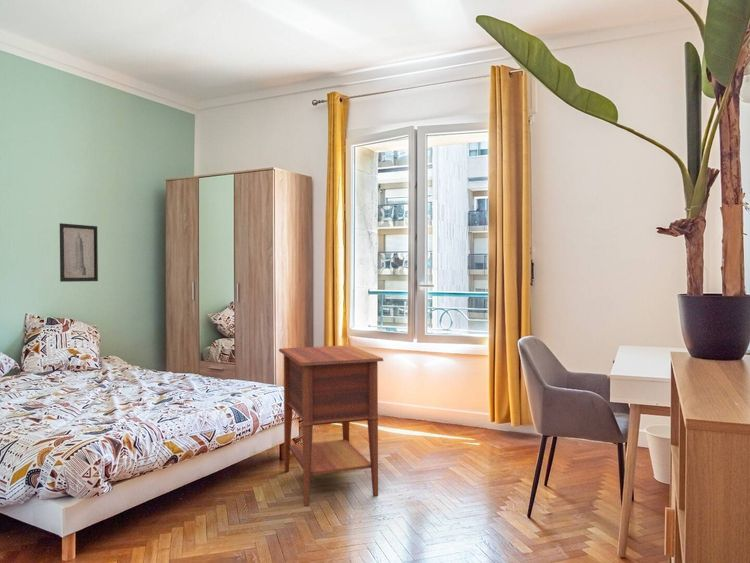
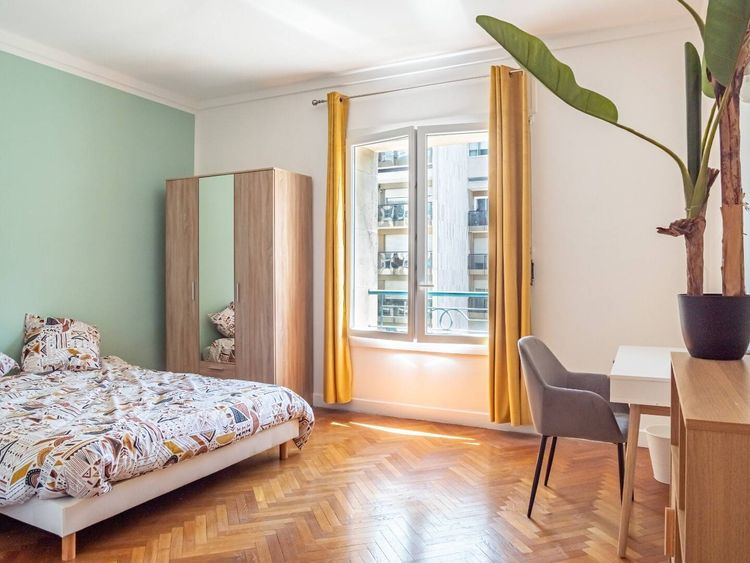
- wall art [59,222,99,283]
- nightstand [278,344,384,507]
